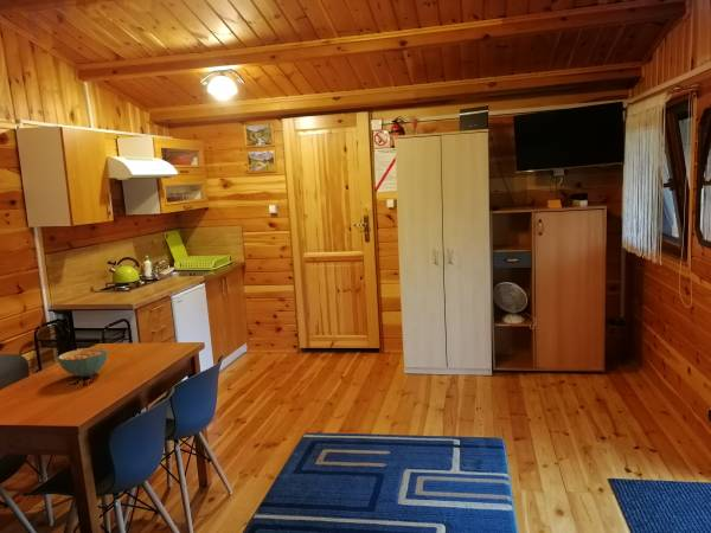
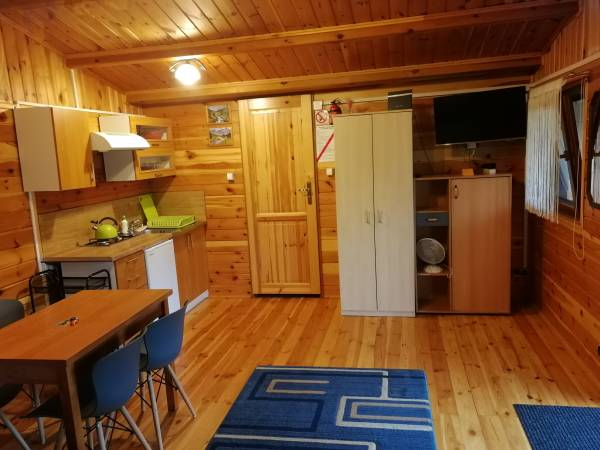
- cereal bowl [57,346,109,378]
